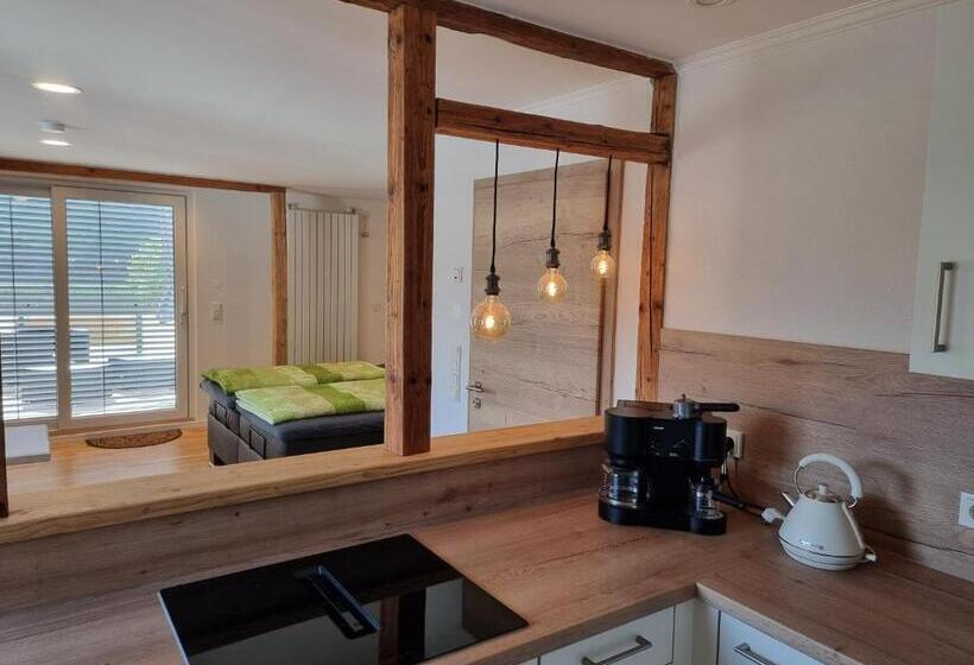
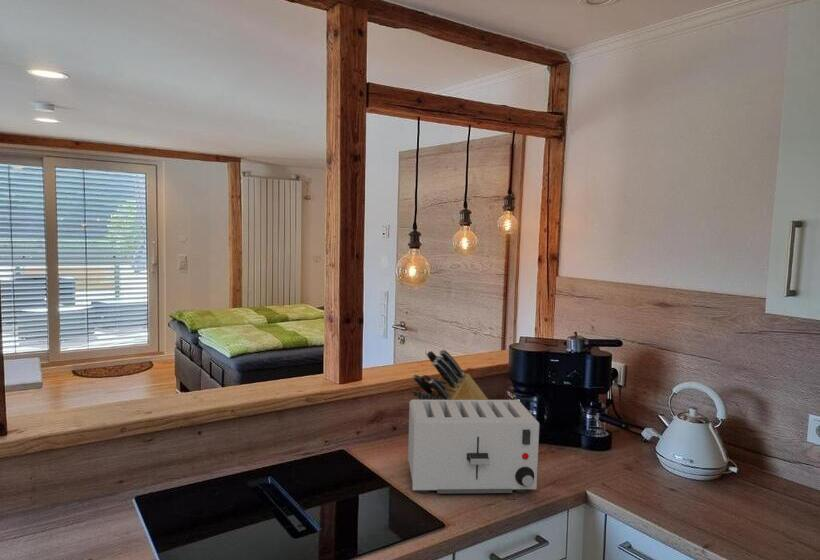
+ knife block [411,349,489,400]
+ toaster [407,399,540,494]
